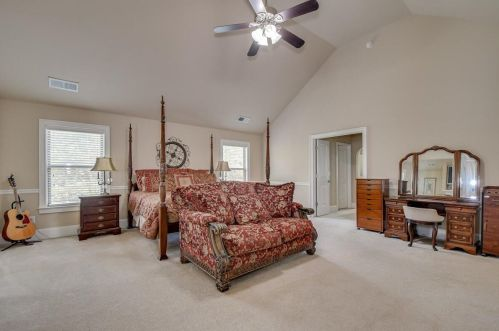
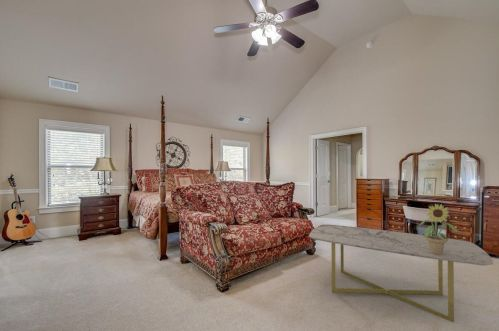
+ coffee table [308,223,494,323]
+ sunflower [418,203,459,254]
